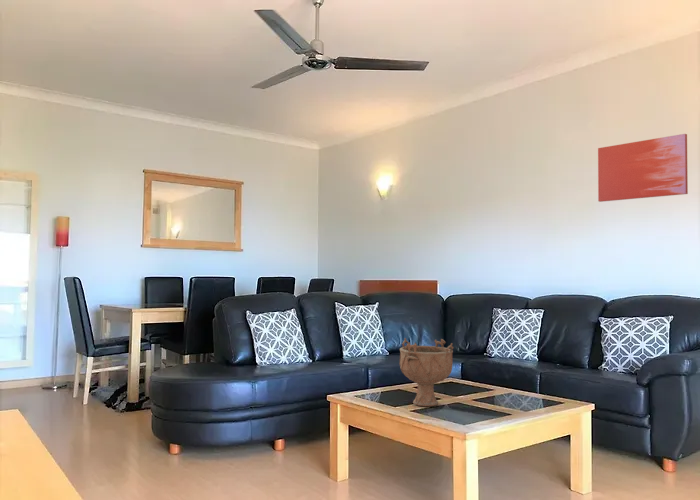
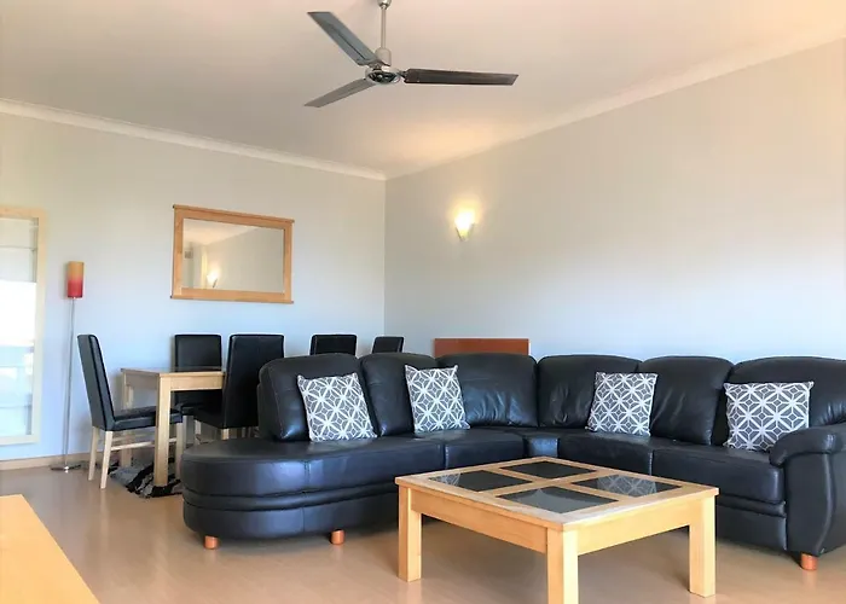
- decorative bowl [398,337,454,408]
- wall art [597,133,689,203]
